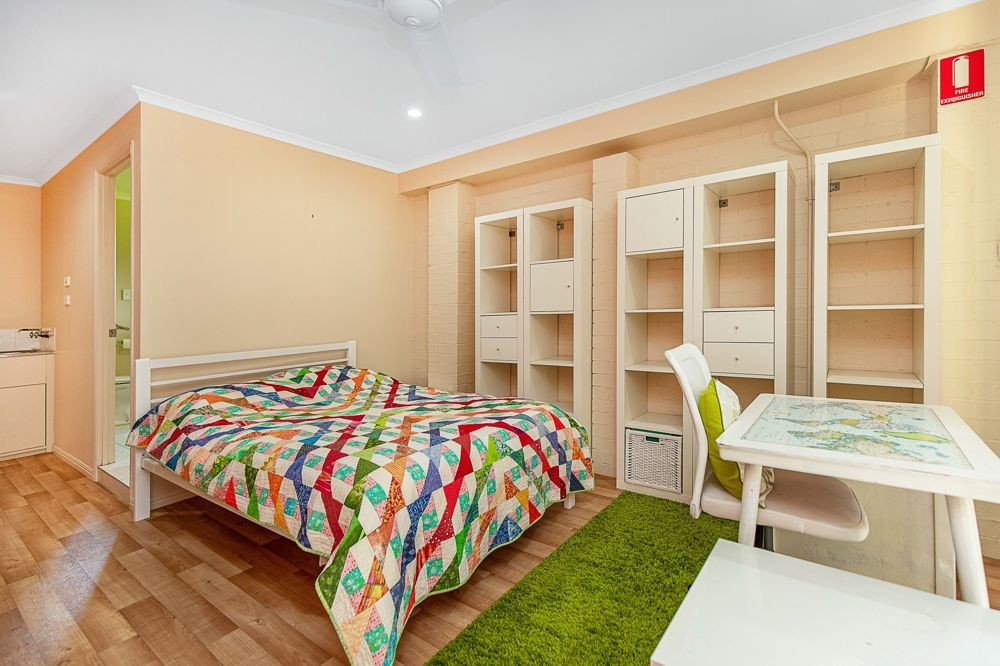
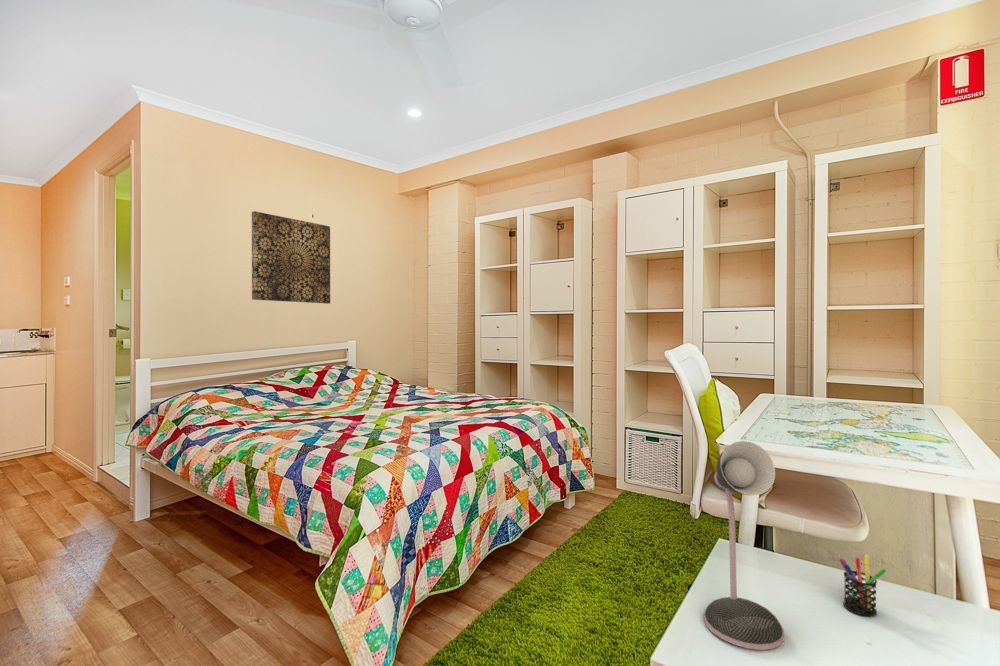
+ desk lamp [703,440,785,651]
+ pen holder [838,554,887,617]
+ wall art [251,210,331,305]
